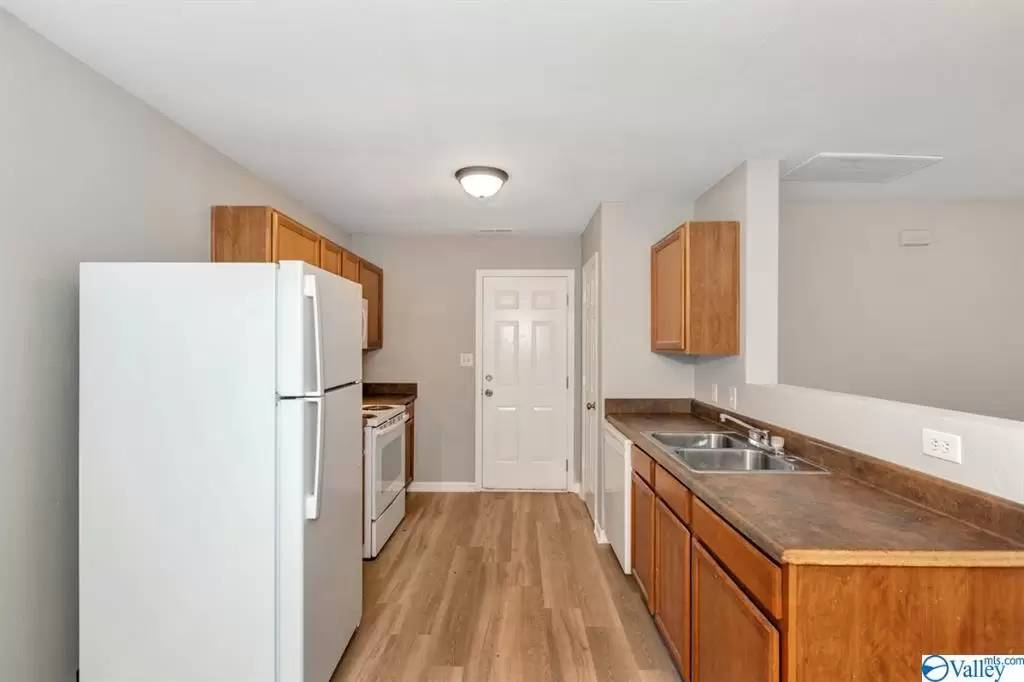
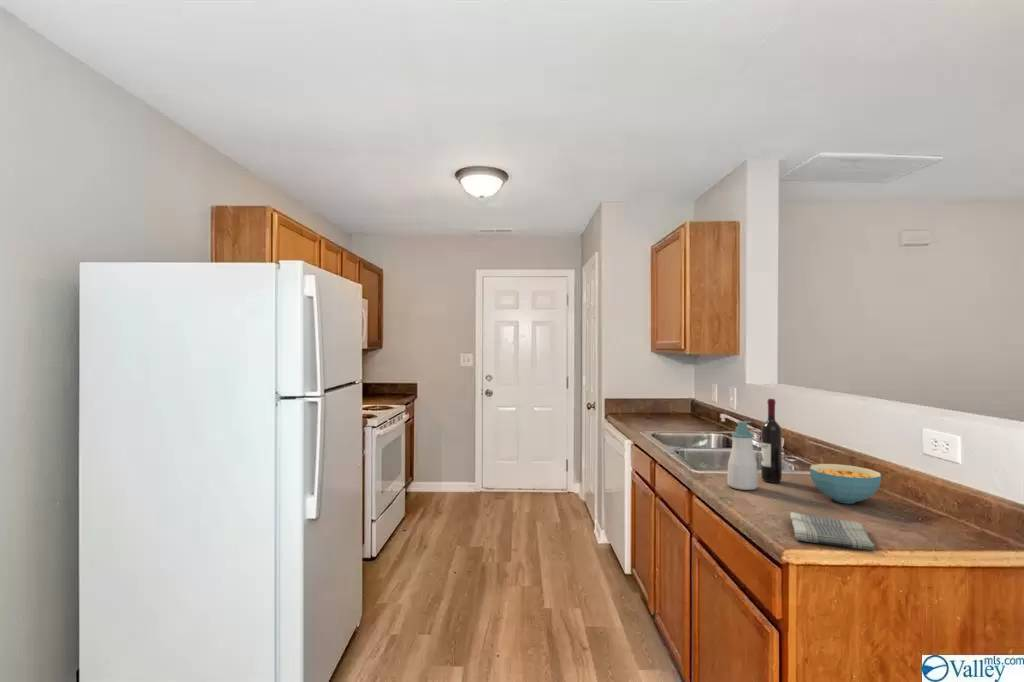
+ cereal bowl [809,463,882,505]
+ dish towel [789,511,876,551]
+ soap bottle [726,420,759,491]
+ wine bottle [760,398,783,484]
